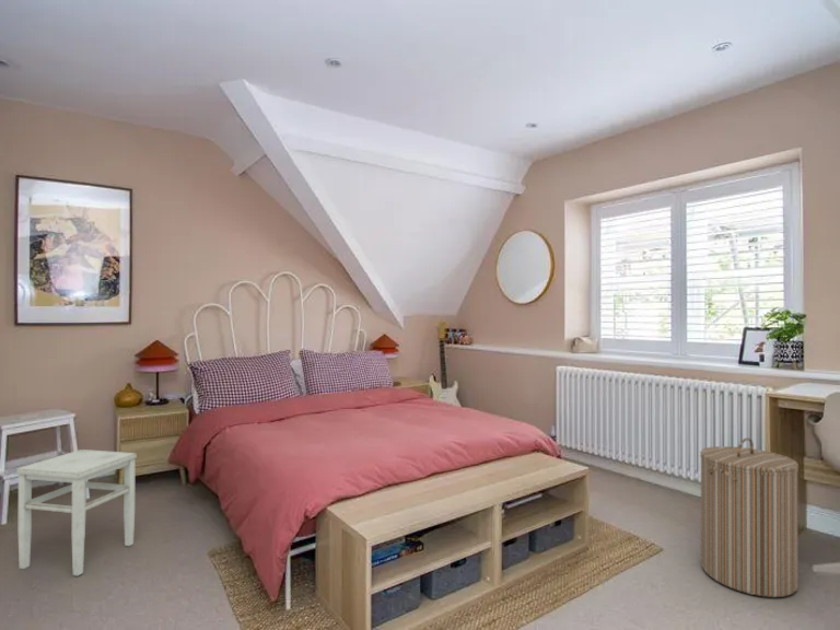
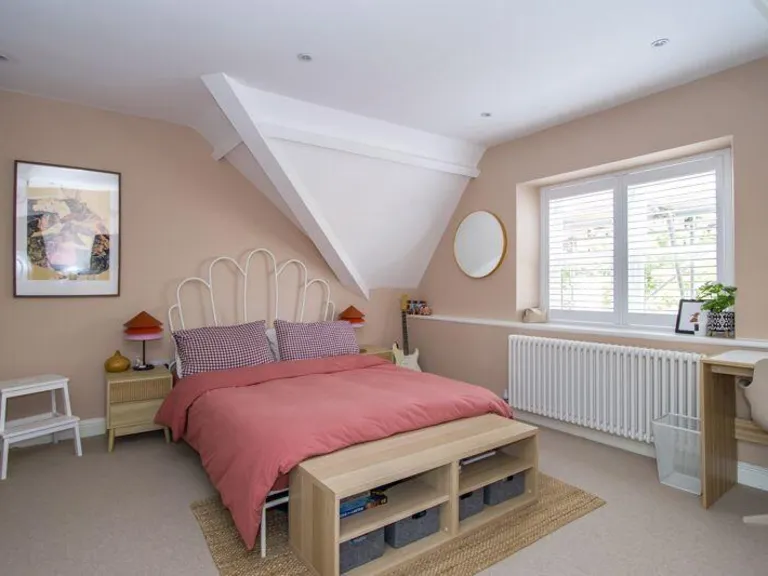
- stool [15,448,138,576]
- laundry hamper [699,436,800,598]
